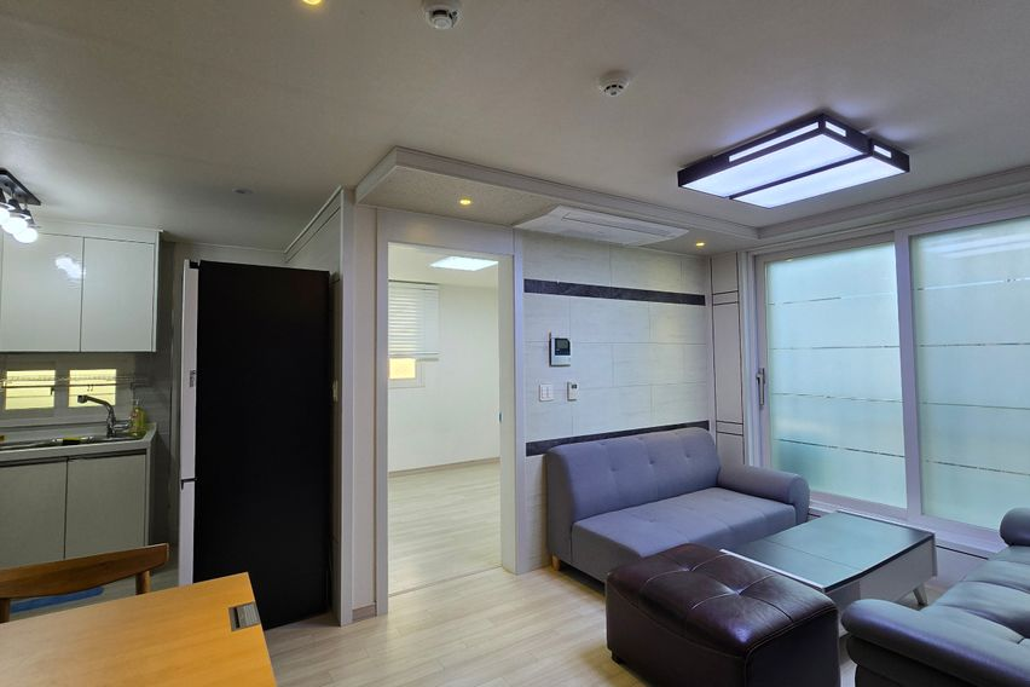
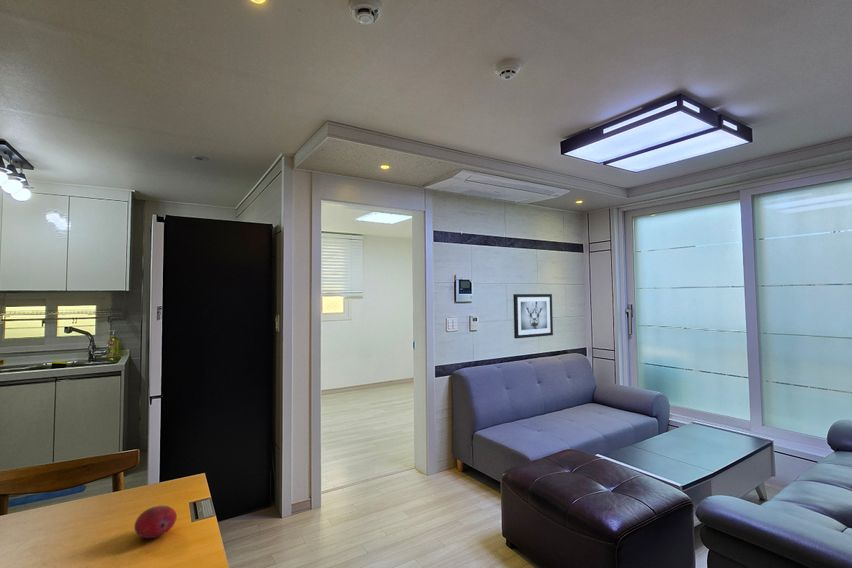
+ fruit [133,504,178,539]
+ wall art [512,293,554,339]
